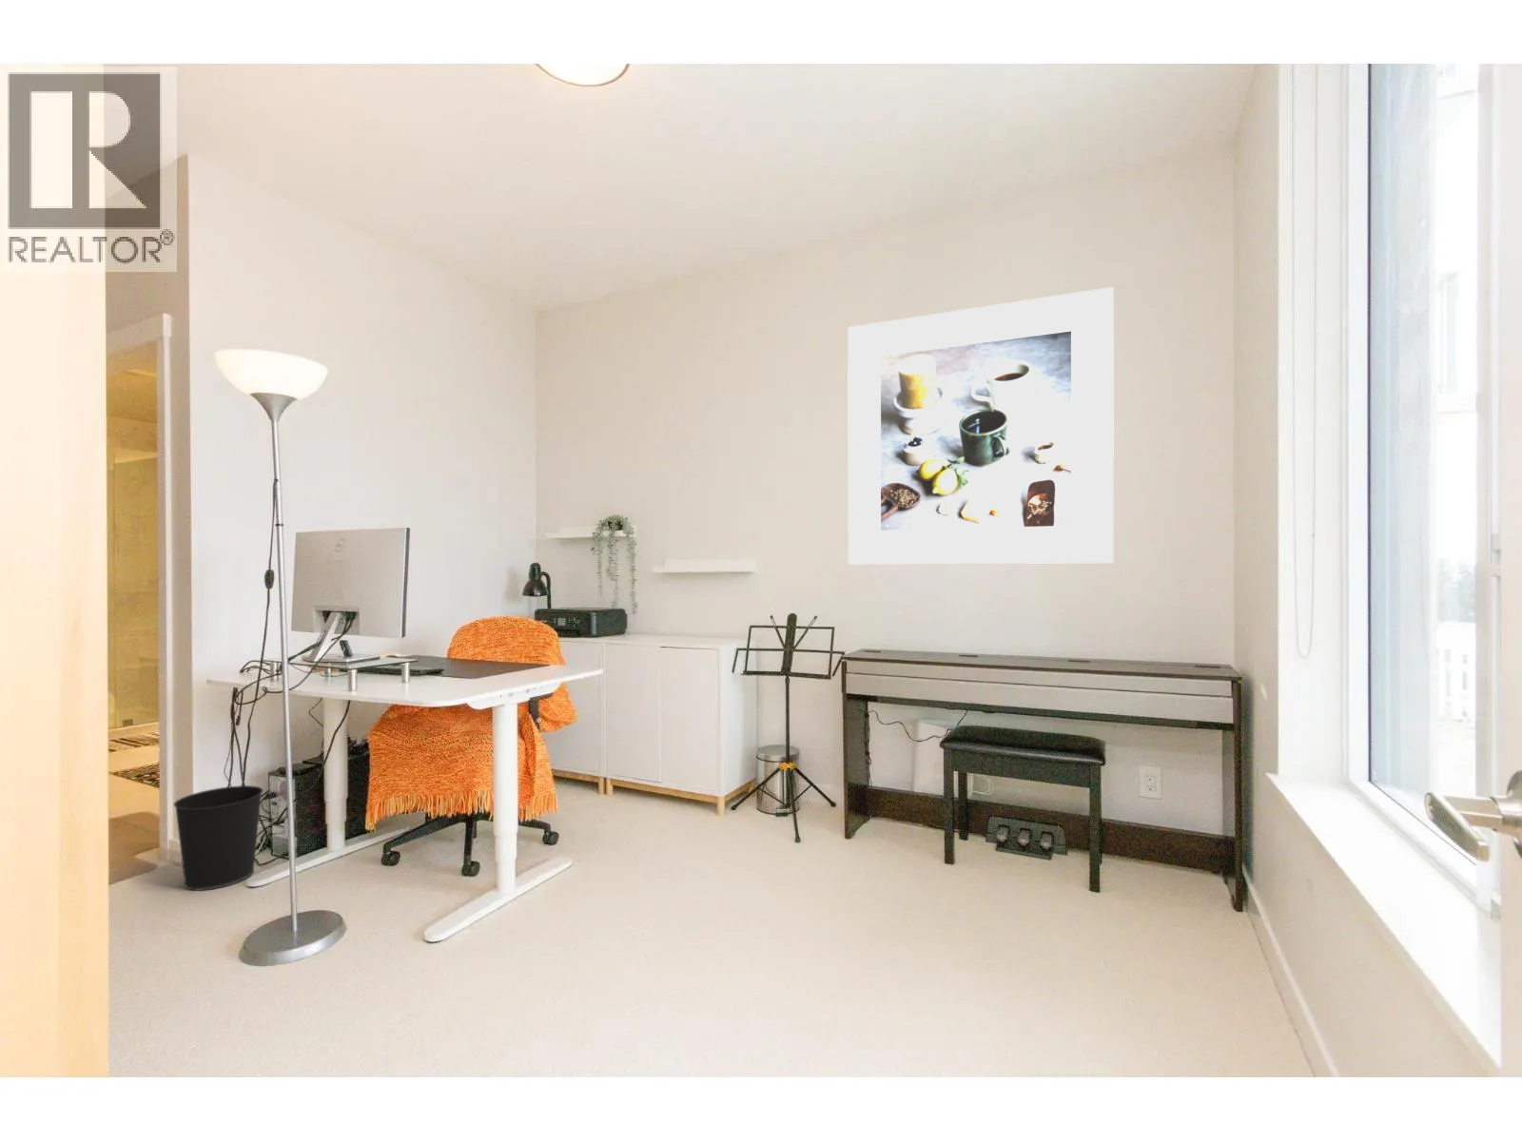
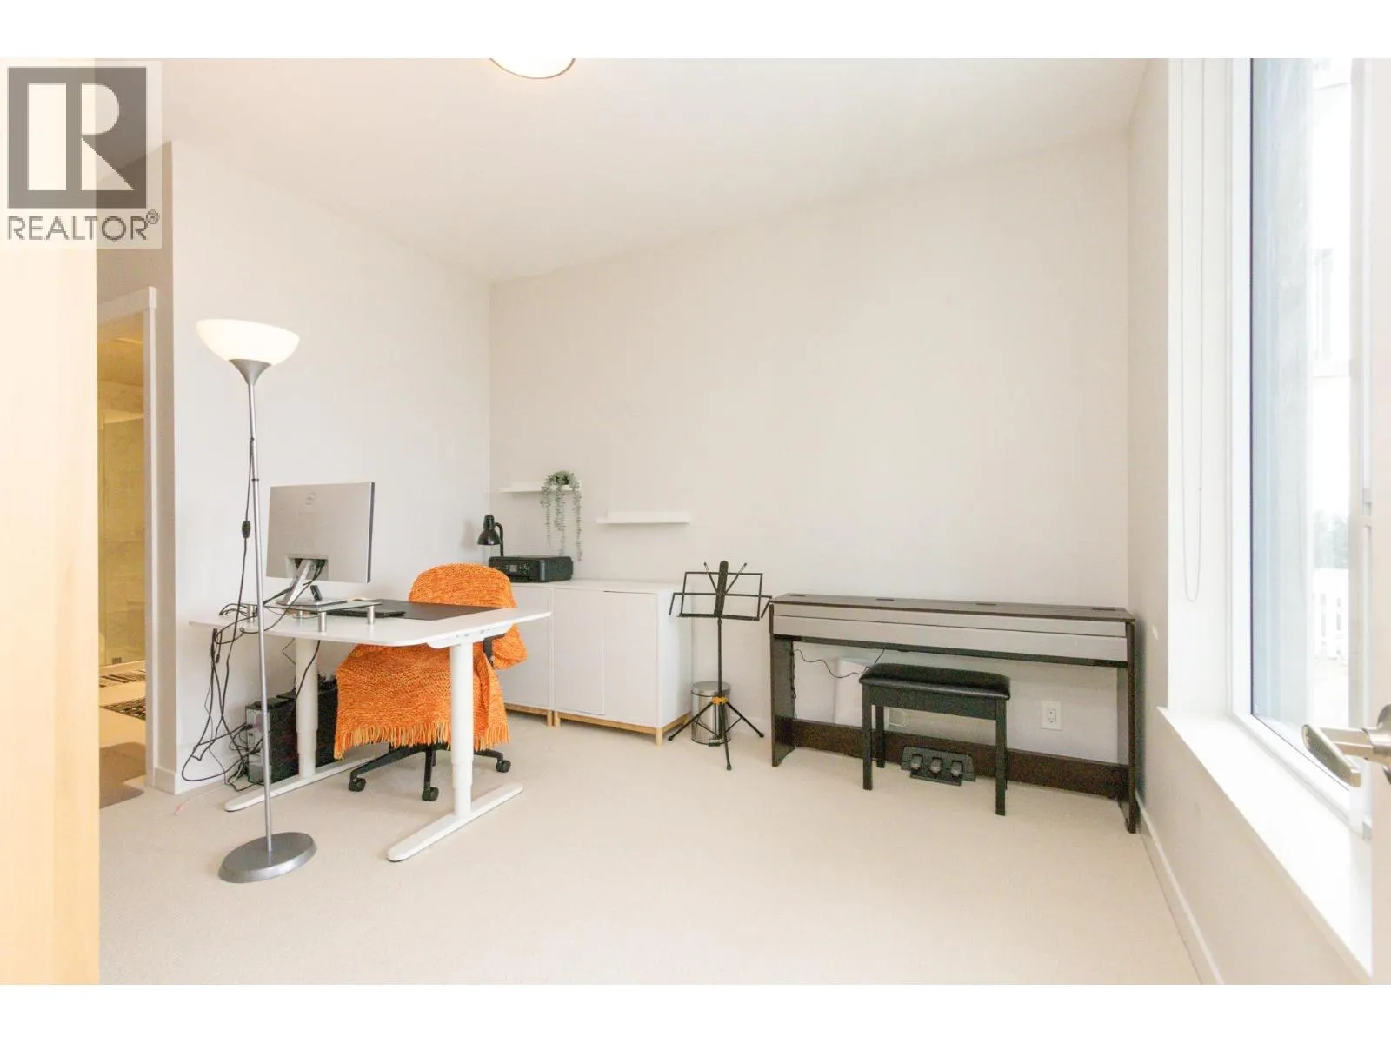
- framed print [846,286,1115,565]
- wastebasket [173,785,265,892]
